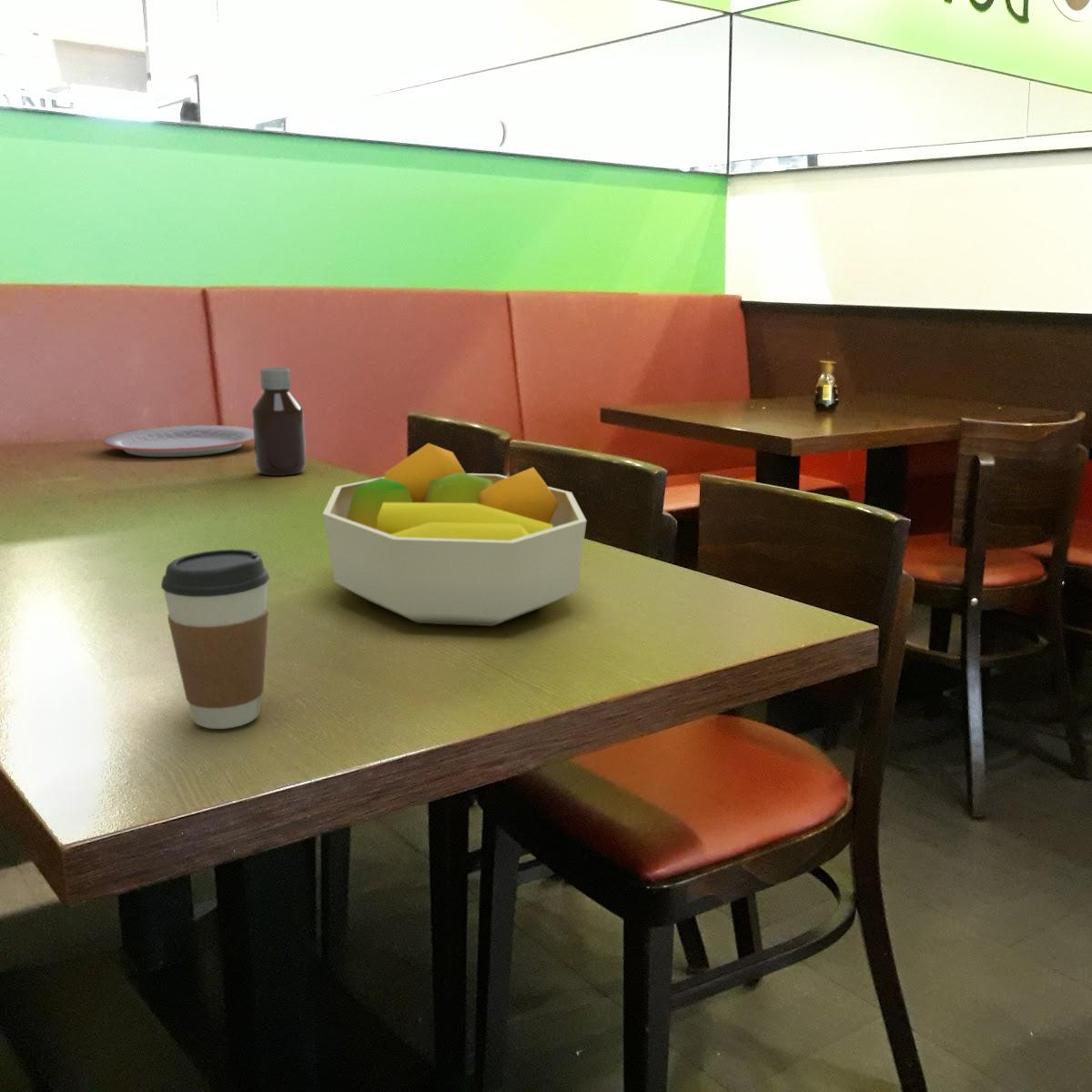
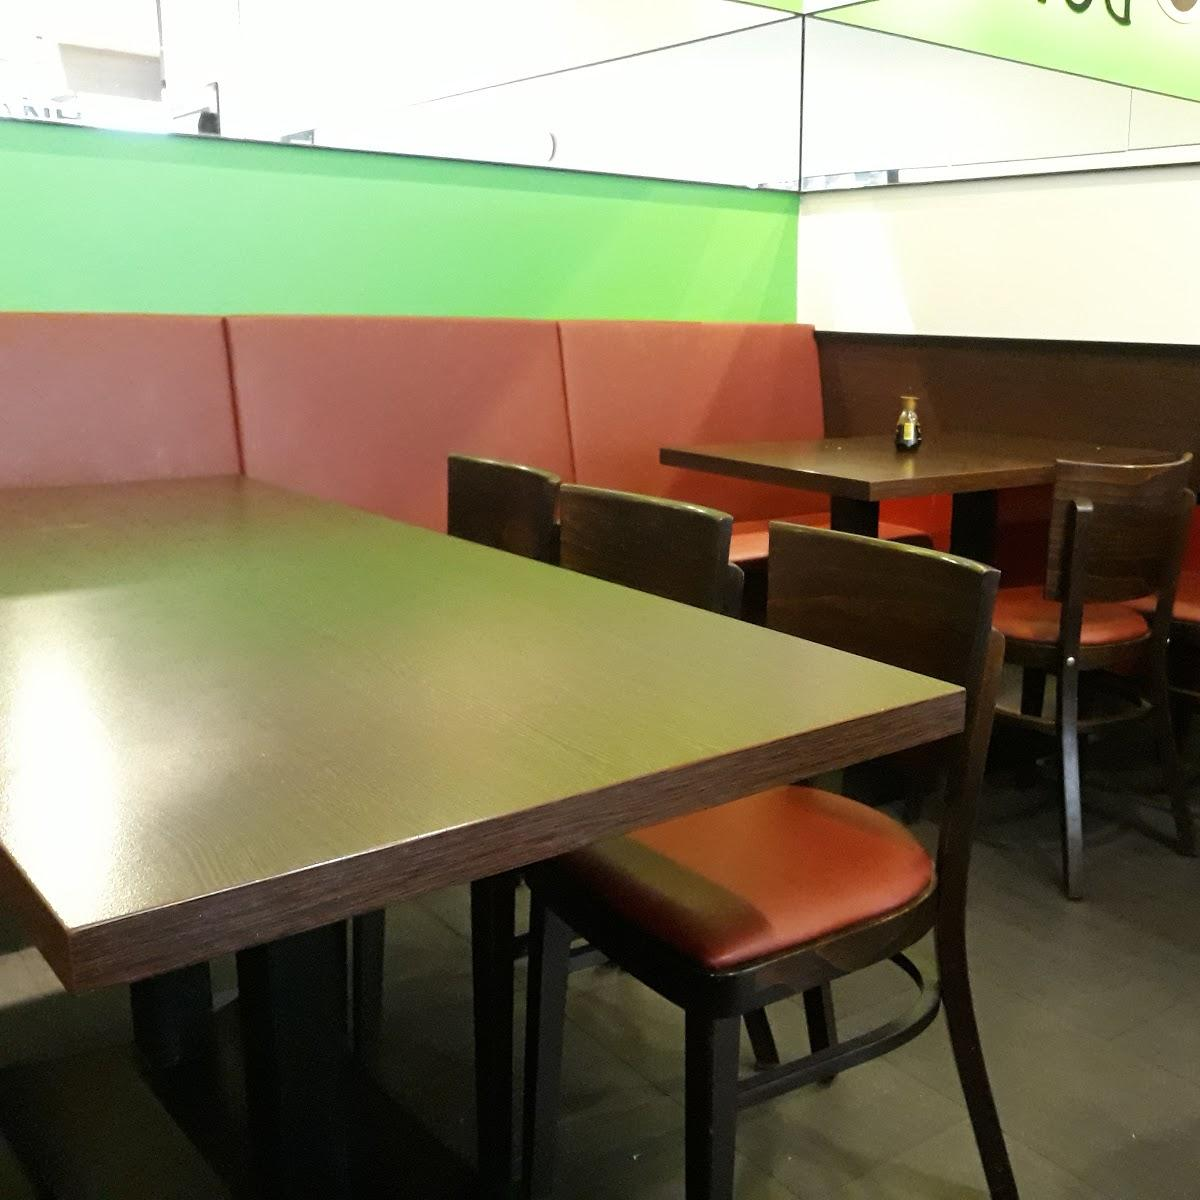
- plate [102,424,254,458]
- coffee cup [160,549,270,730]
- bottle [251,367,307,477]
- fruit bowl [322,442,588,627]
